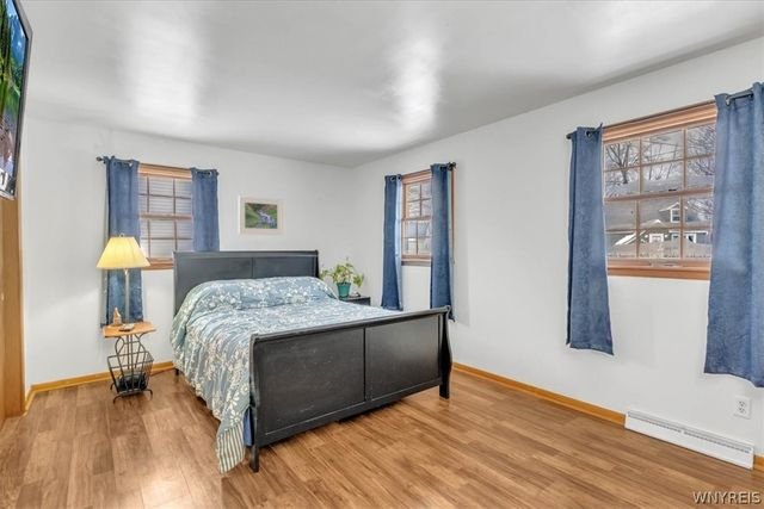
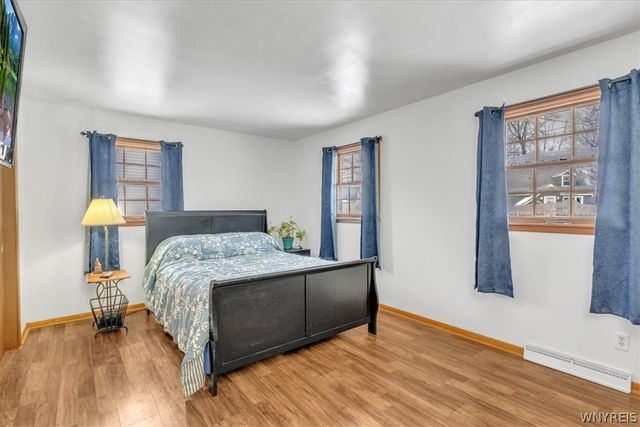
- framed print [238,194,284,236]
